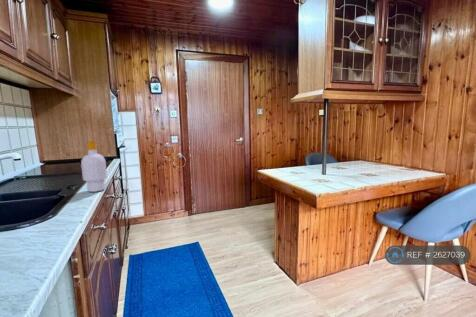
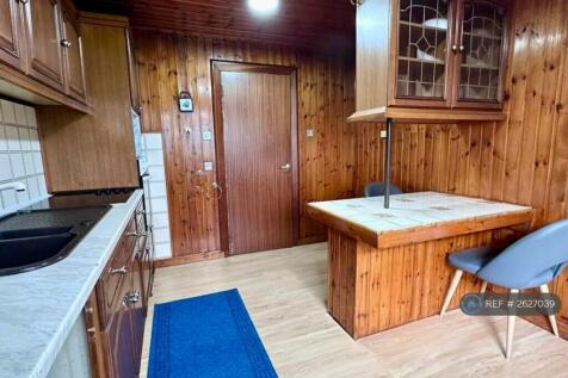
- soap bottle [80,139,108,193]
